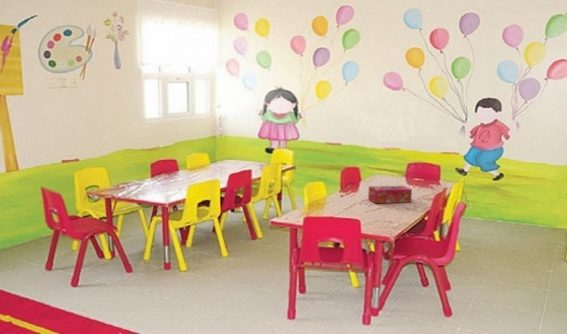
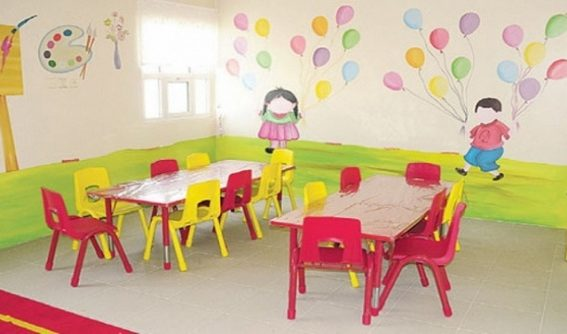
- tissue box [367,185,413,204]
